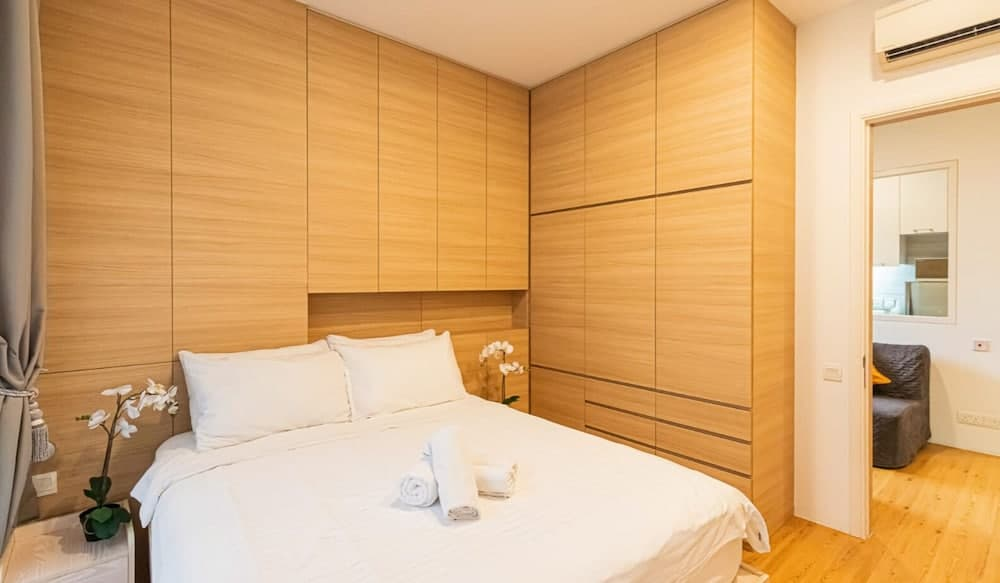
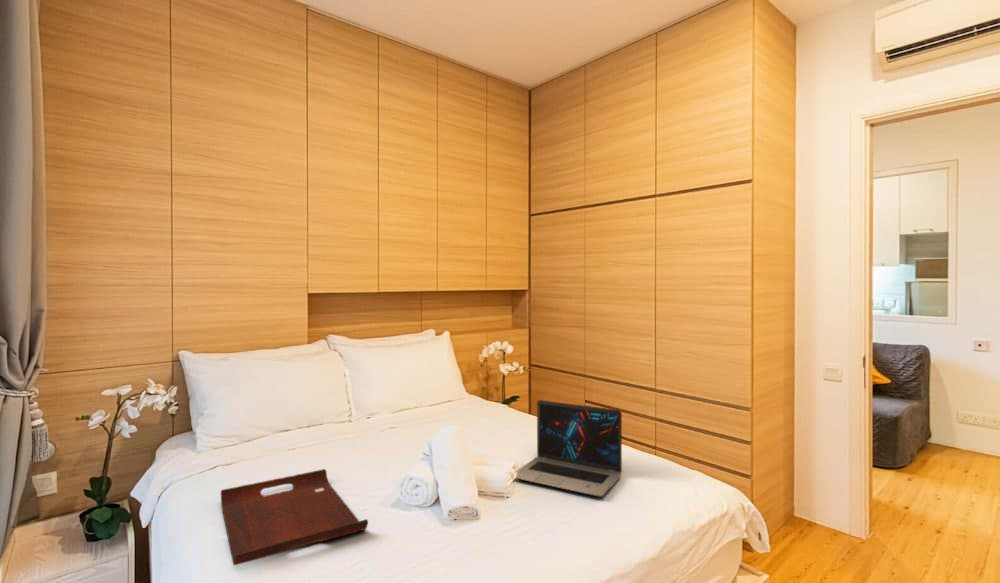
+ laptop [515,399,623,498]
+ serving tray [220,468,369,566]
